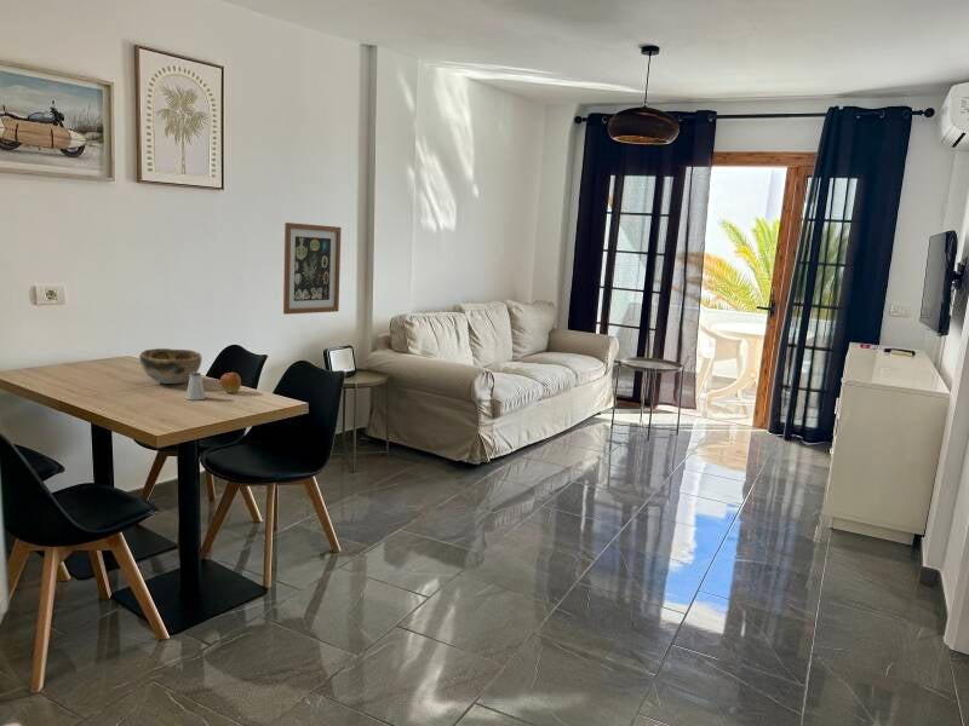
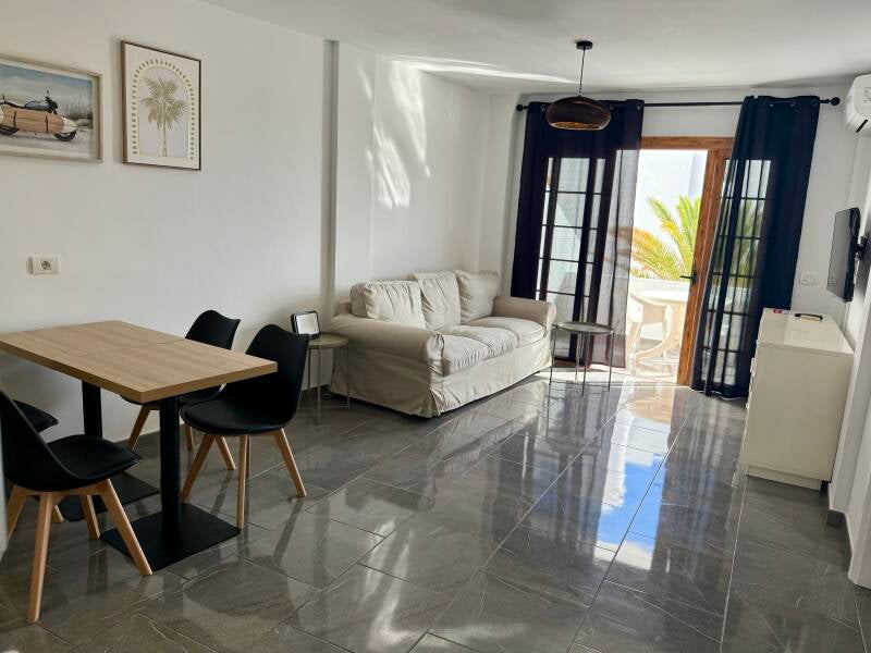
- wall art [282,221,343,316]
- saltshaker [184,371,207,401]
- decorative bowl [138,347,203,385]
- apple [219,371,242,394]
